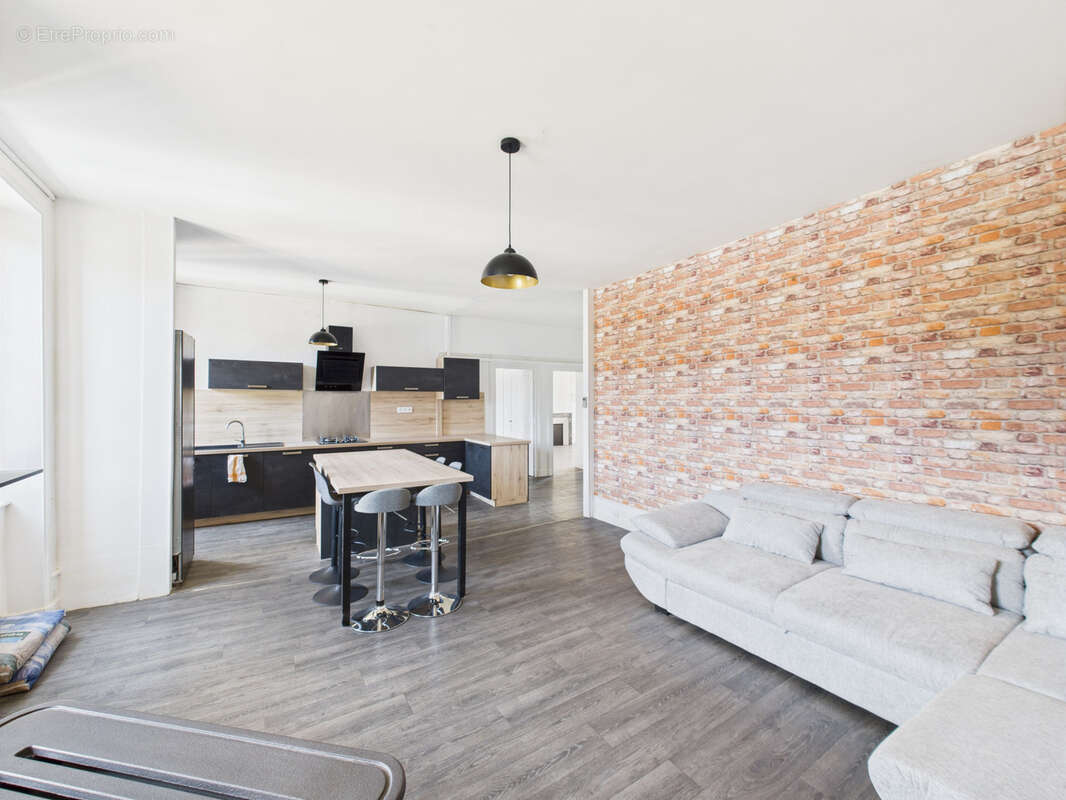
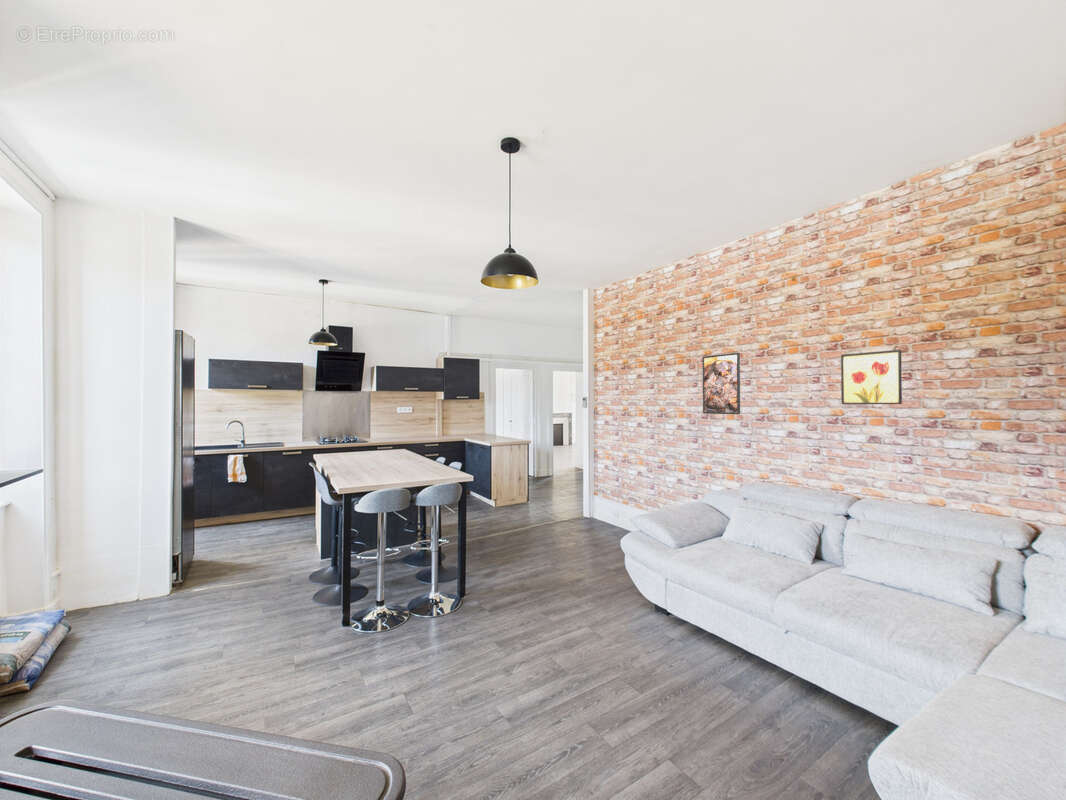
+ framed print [702,352,741,415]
+ wall art [840,349,903,405]
